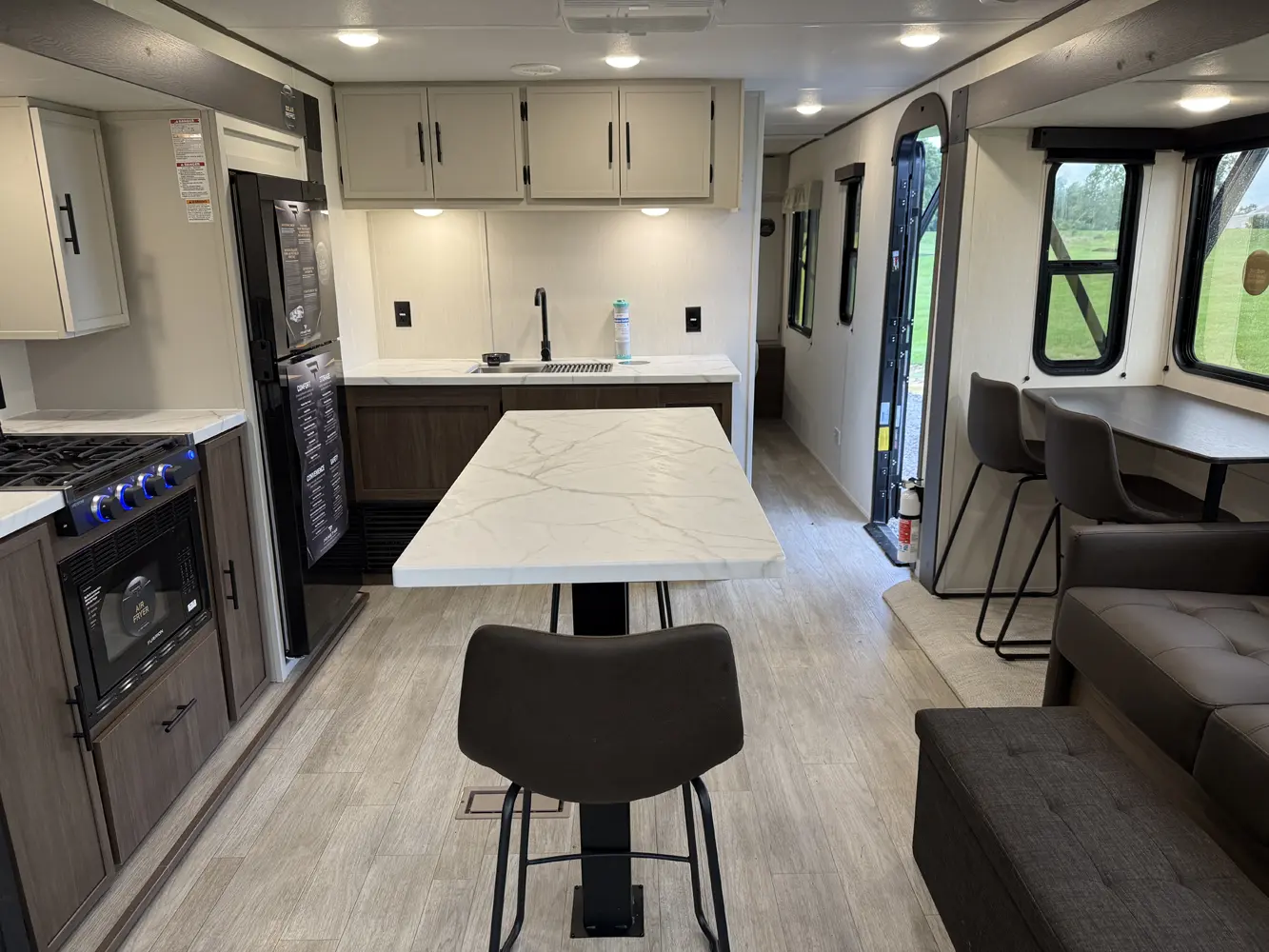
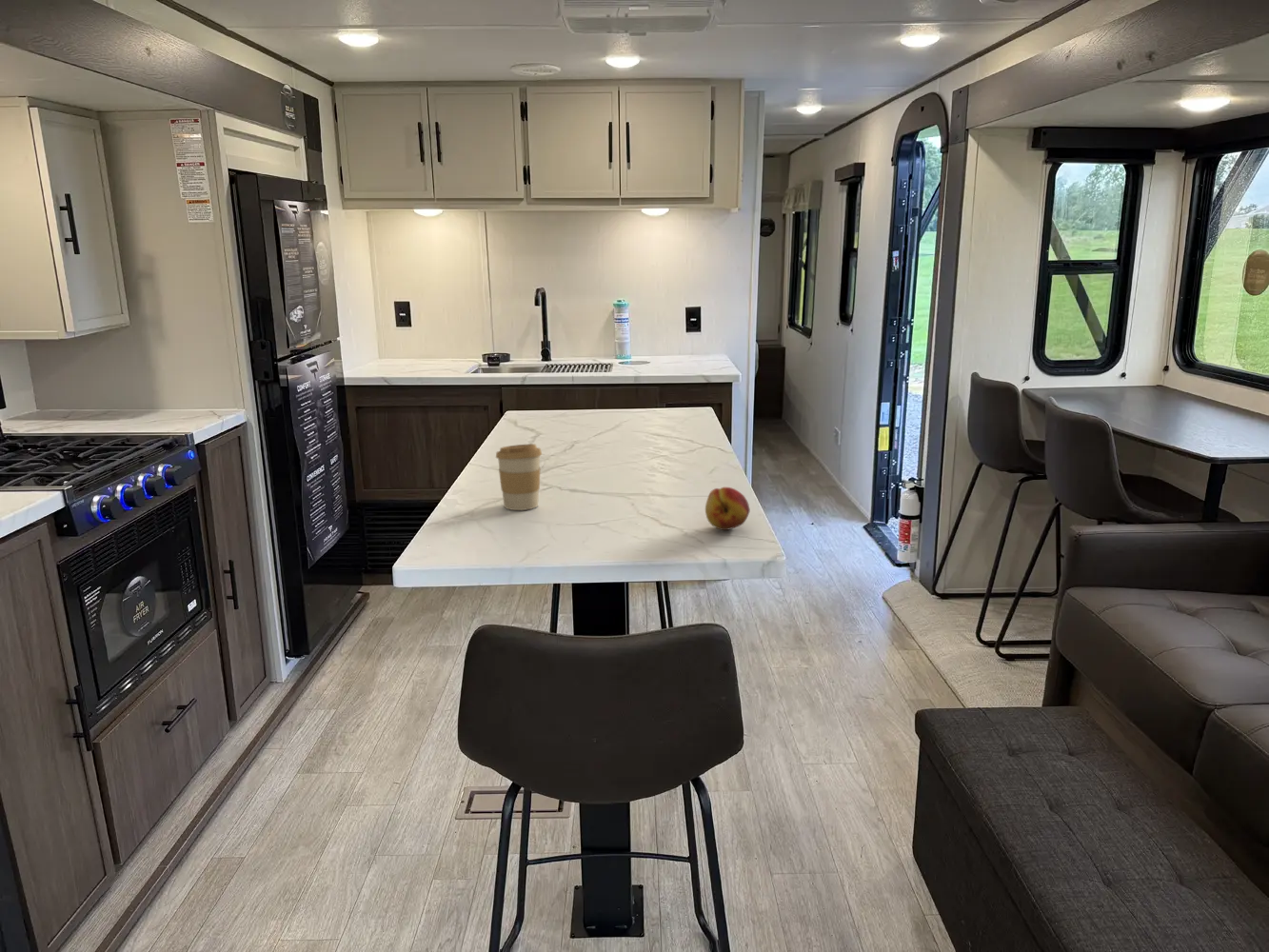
+ fruit [704,486,751,531]
+ coffee cup [495,443,543,511]
